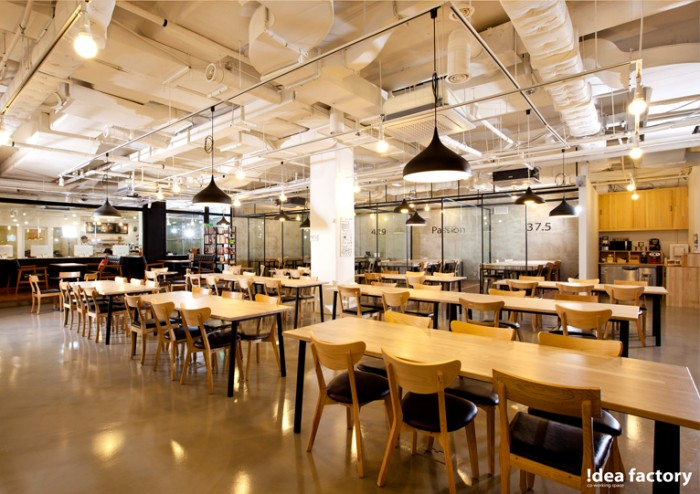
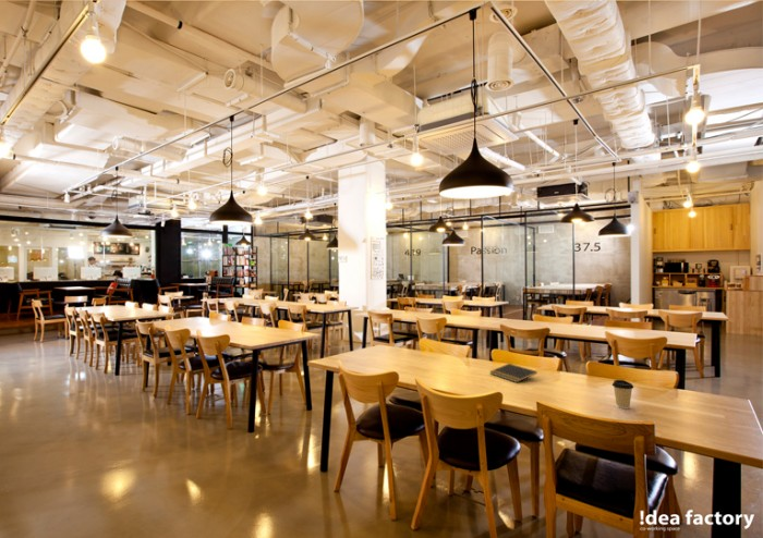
+ coffee cup [611,379,634,409]
+ notepad [489,363,538,383]
